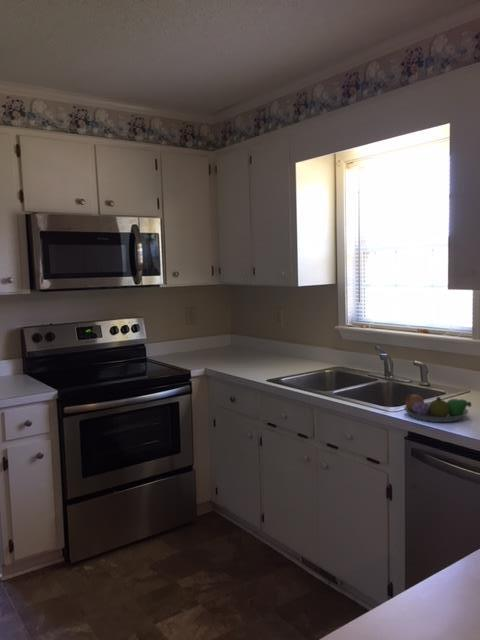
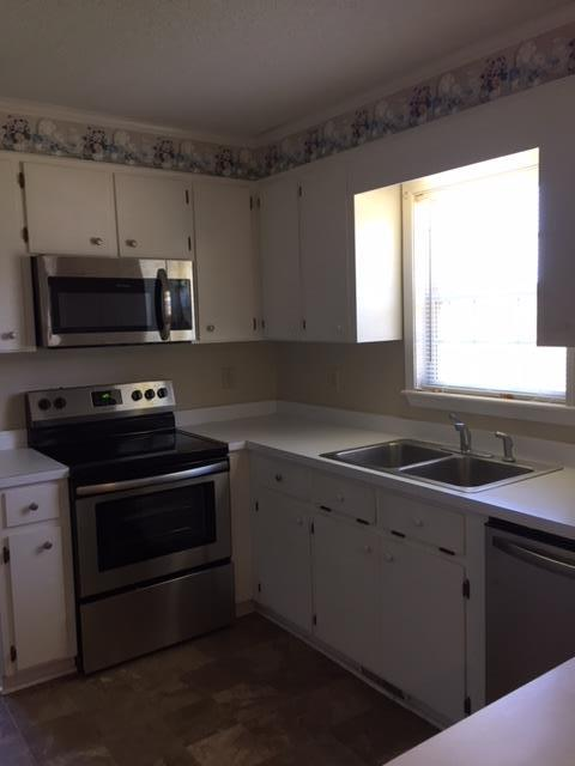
- fruit bowl [403,393,472,423]
